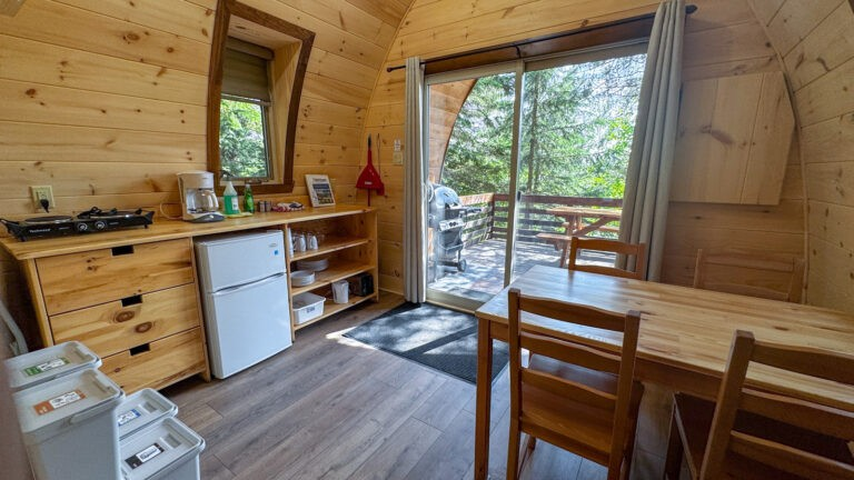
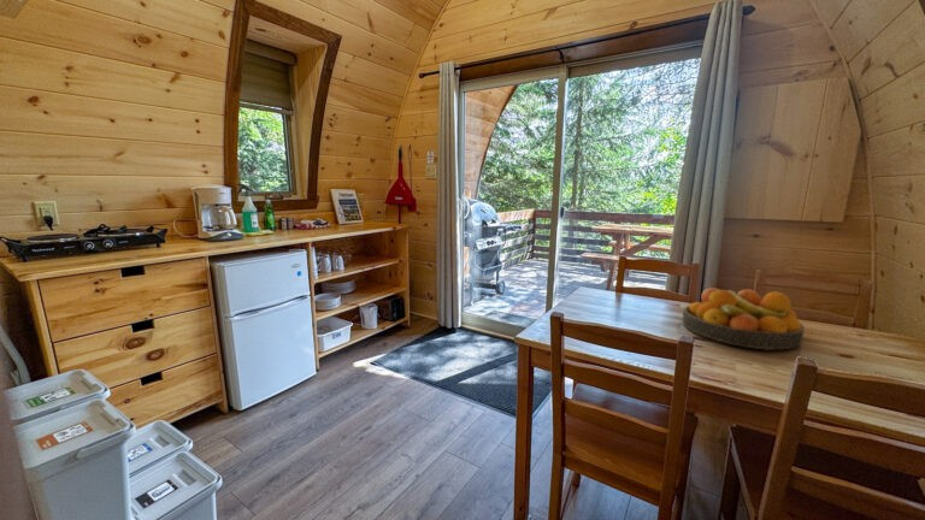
+ fruit bowl [682,286,806,351]
